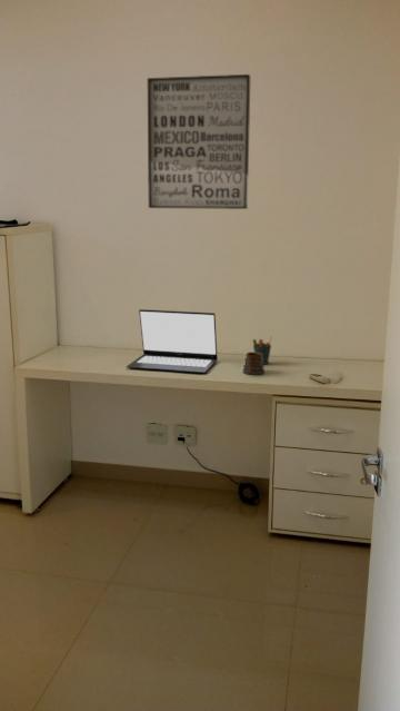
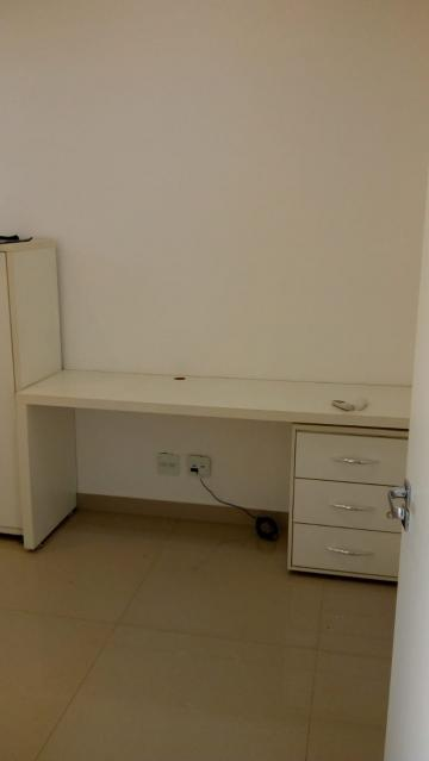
- wall art [147,73,251,210]
- mug [242,352,266,376]
- laptop [126,308,219,374]
- pen holder [252,335,273,366]
